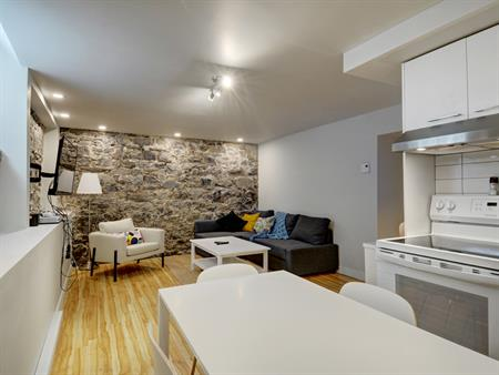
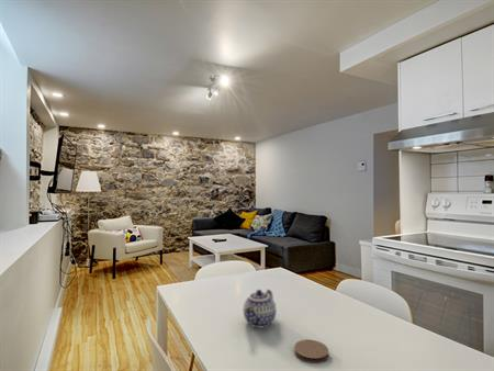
+ teapot [243,289,278,328]
+ coaster [293,338,329,364]
